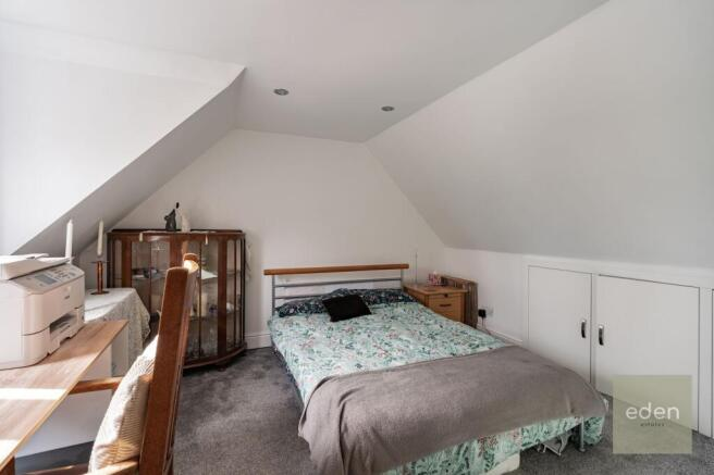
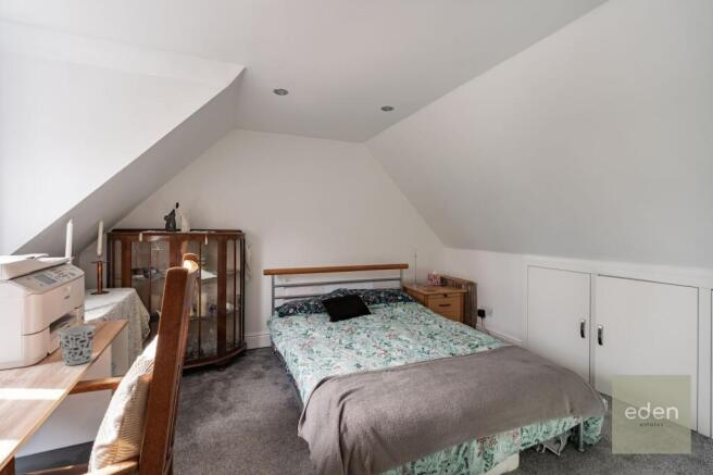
+ cup [58,324,97,366]
